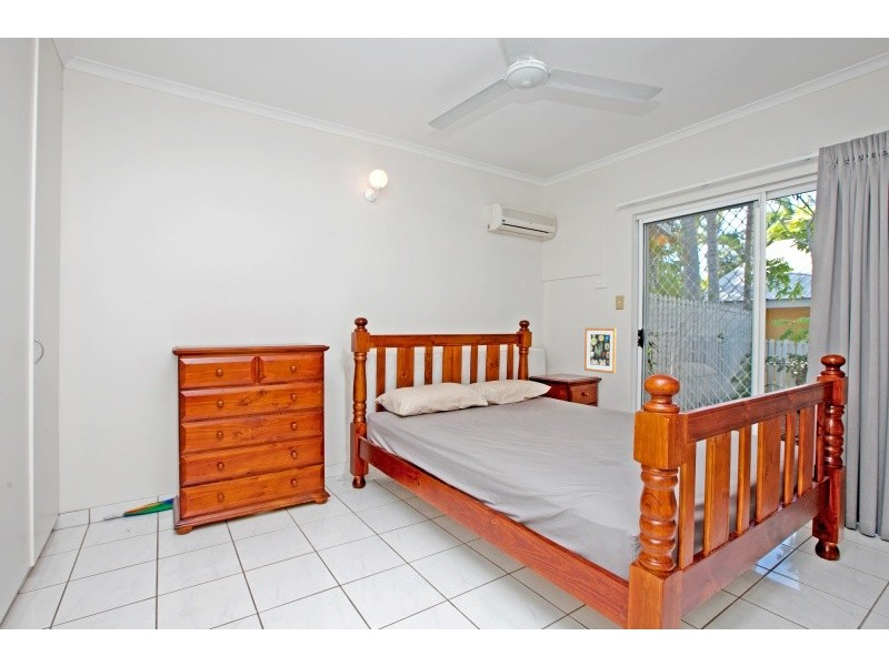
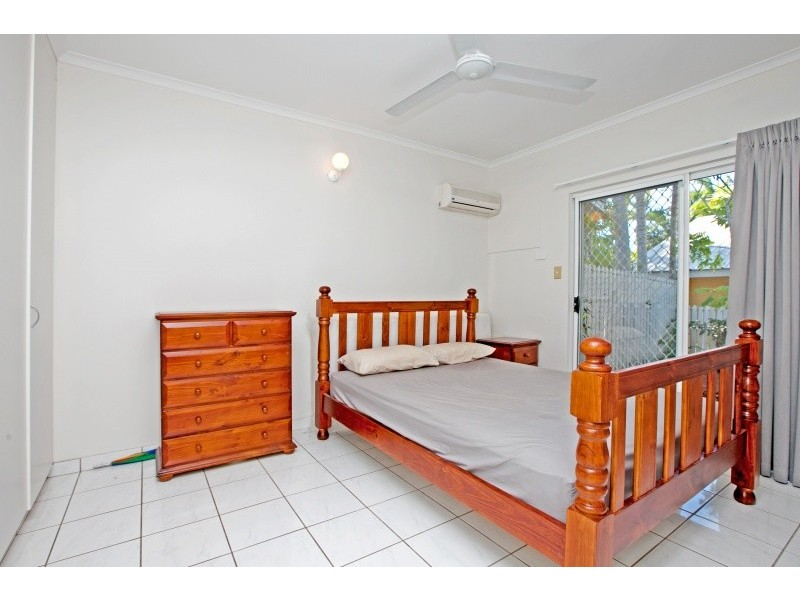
- wall art [583,326,617,375]
